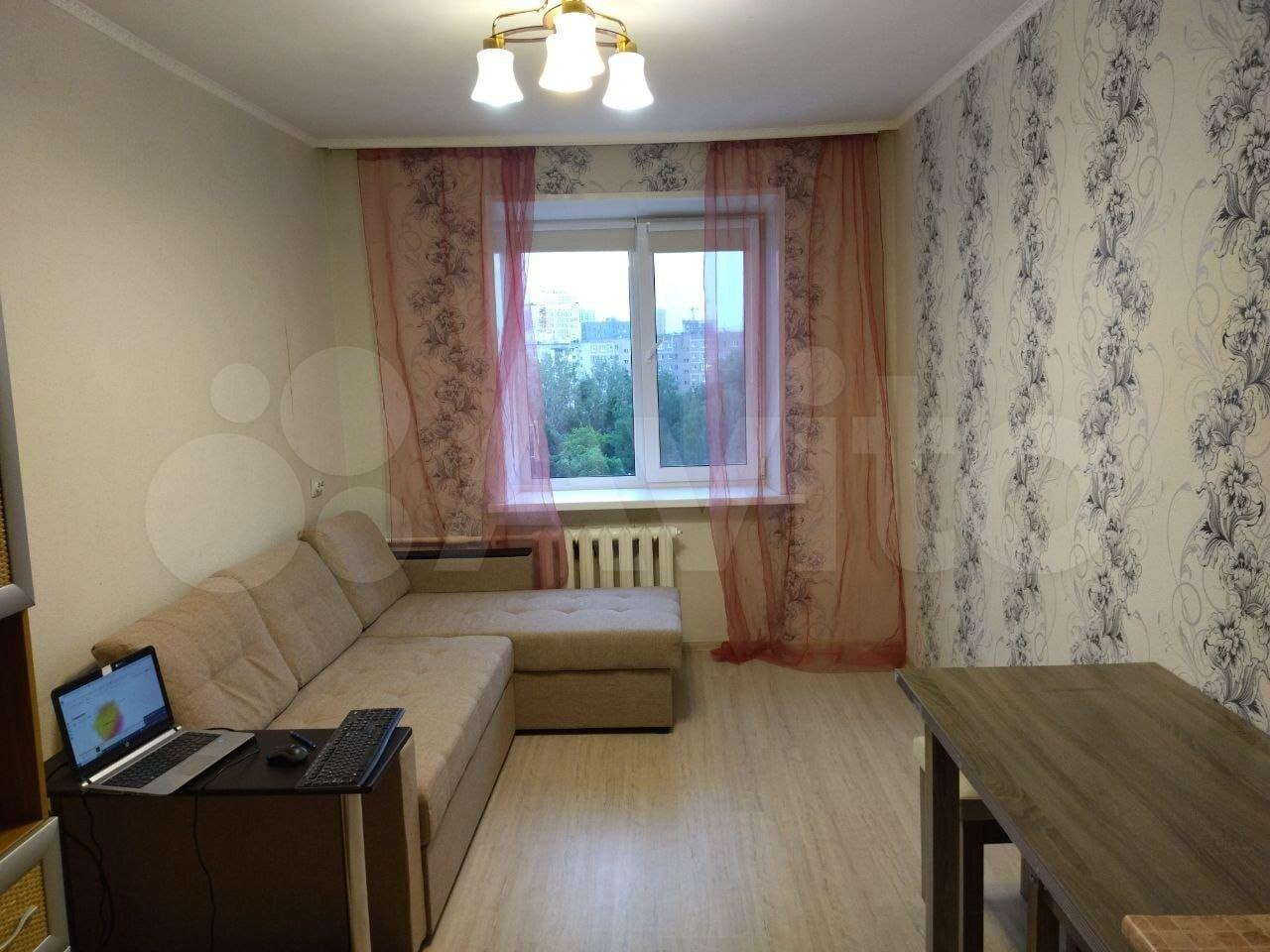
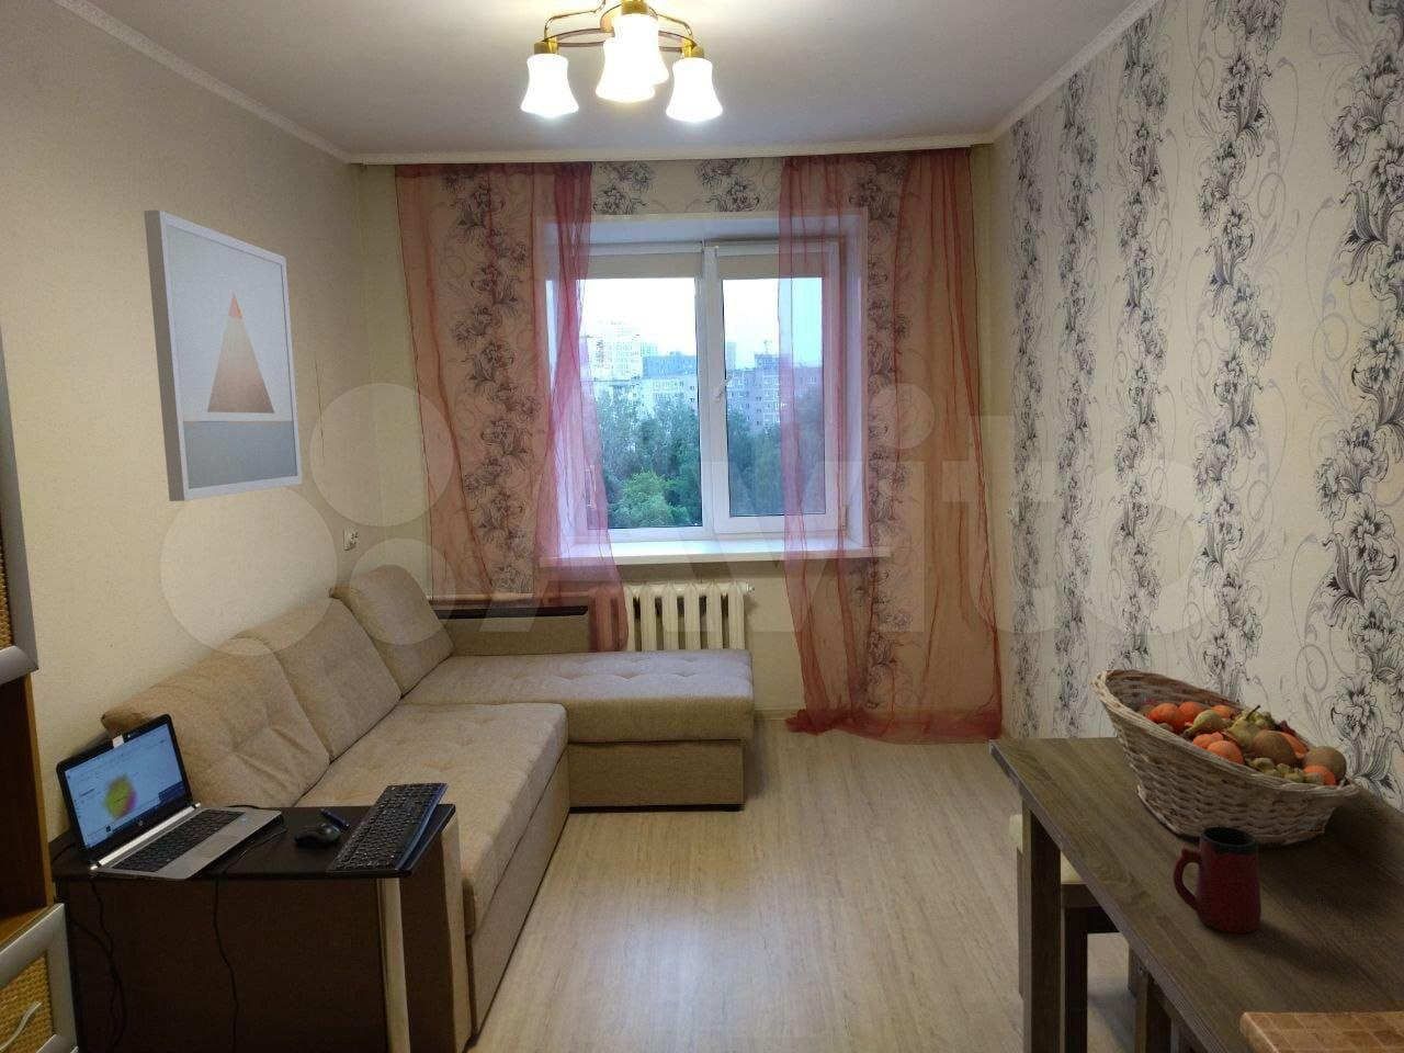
+ wall art [143,209,304,502]
+ fruit basket [1089,667,1362,849]
+ mug [1172,827,1262,934]
